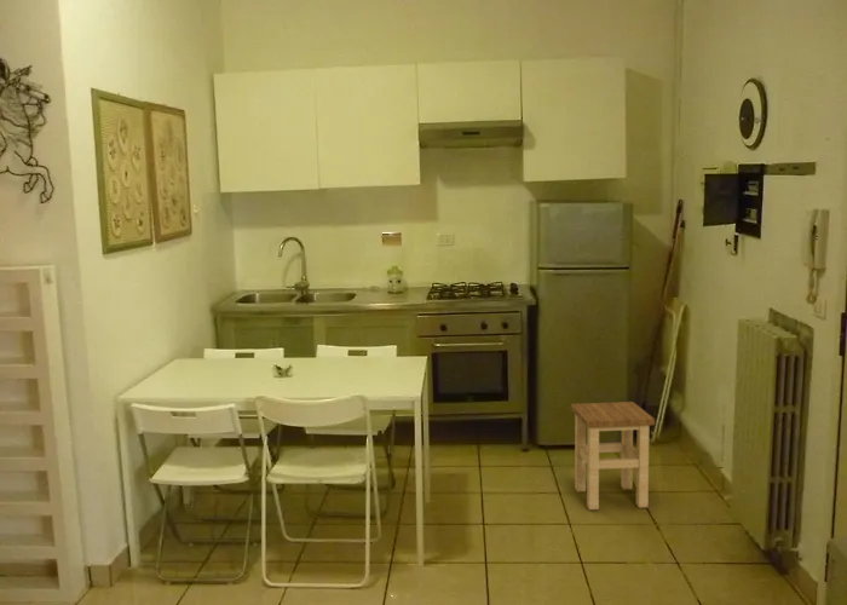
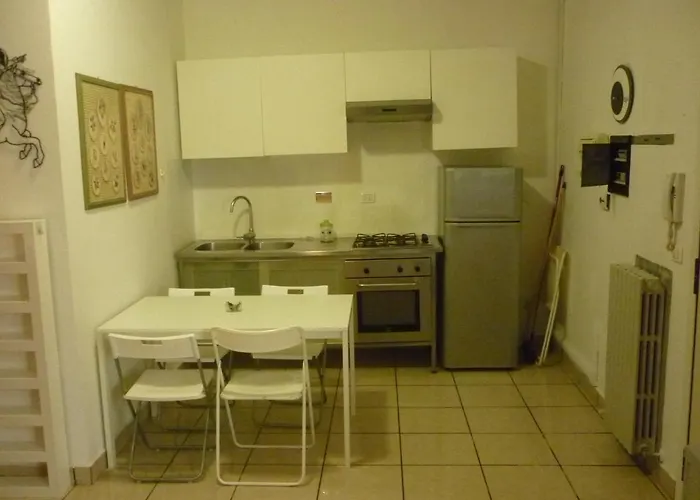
- stool [570,401,656,511]
